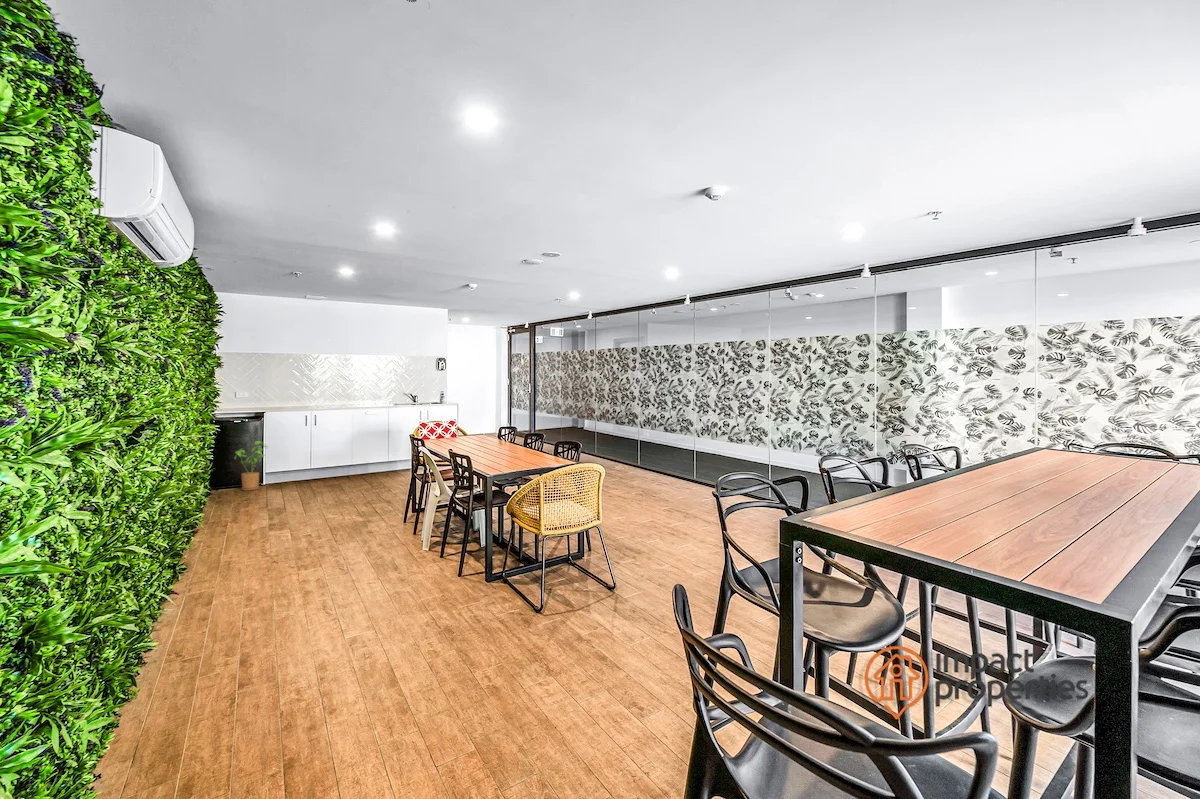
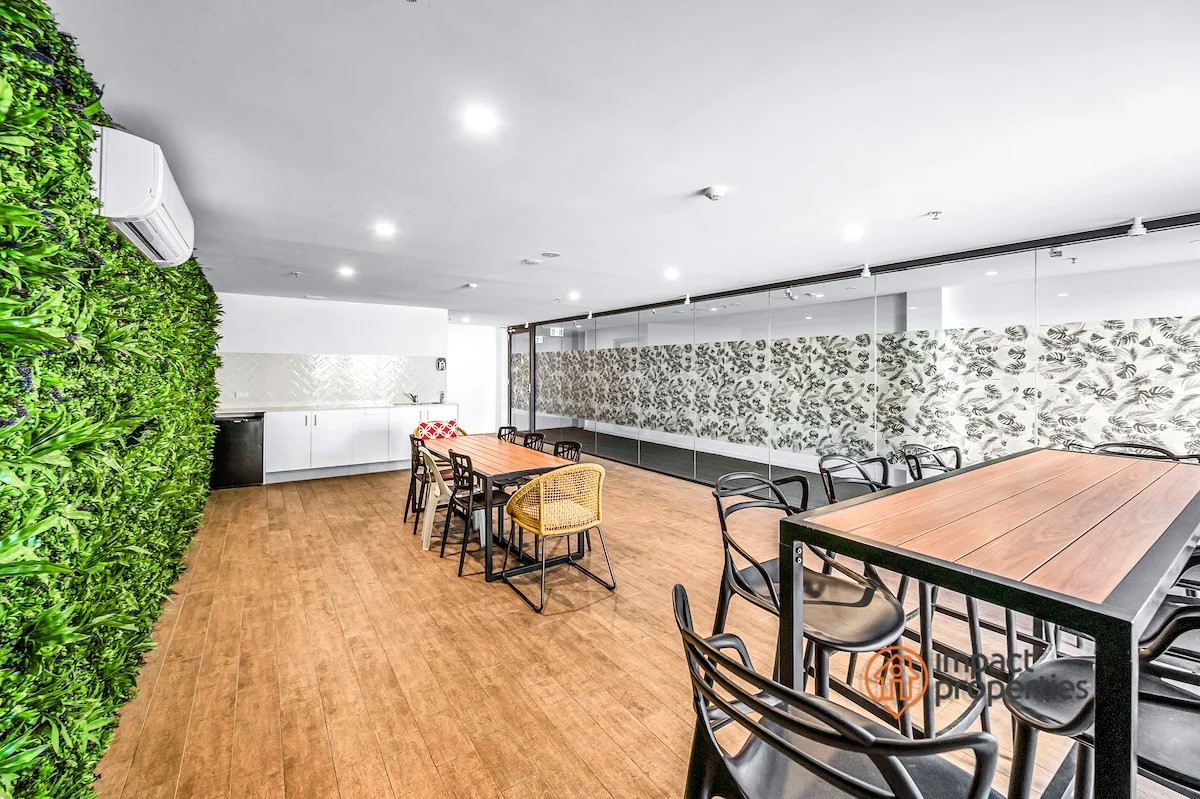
- house plant [234,440,269,492]
